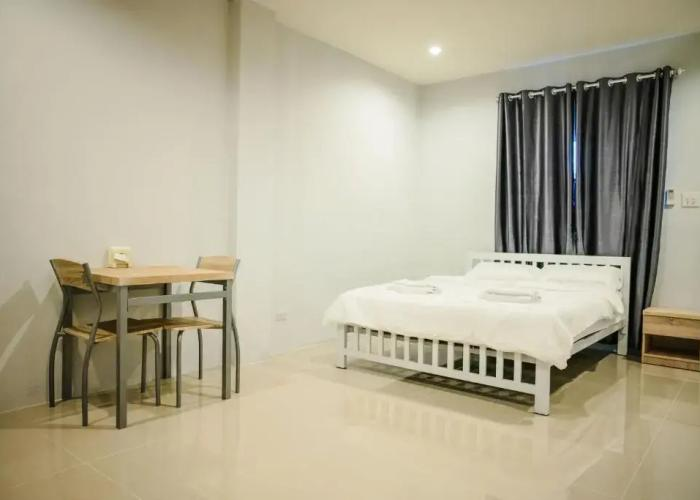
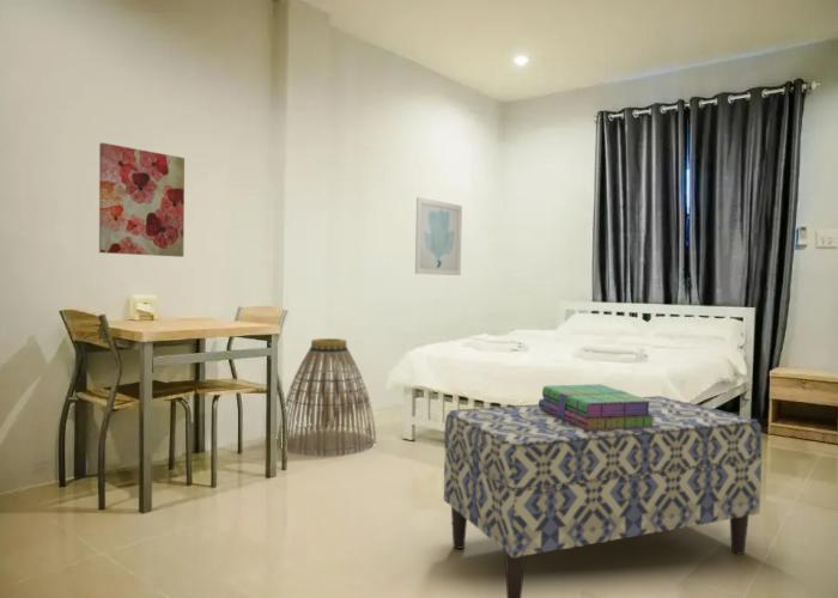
+ basket [277,337,377,458]
+ wall art [414,196,463,276]
+ bench [443,395,764,598]
+ stack of books [538,383,656,431]
+ wall art [98,141,186,258]
